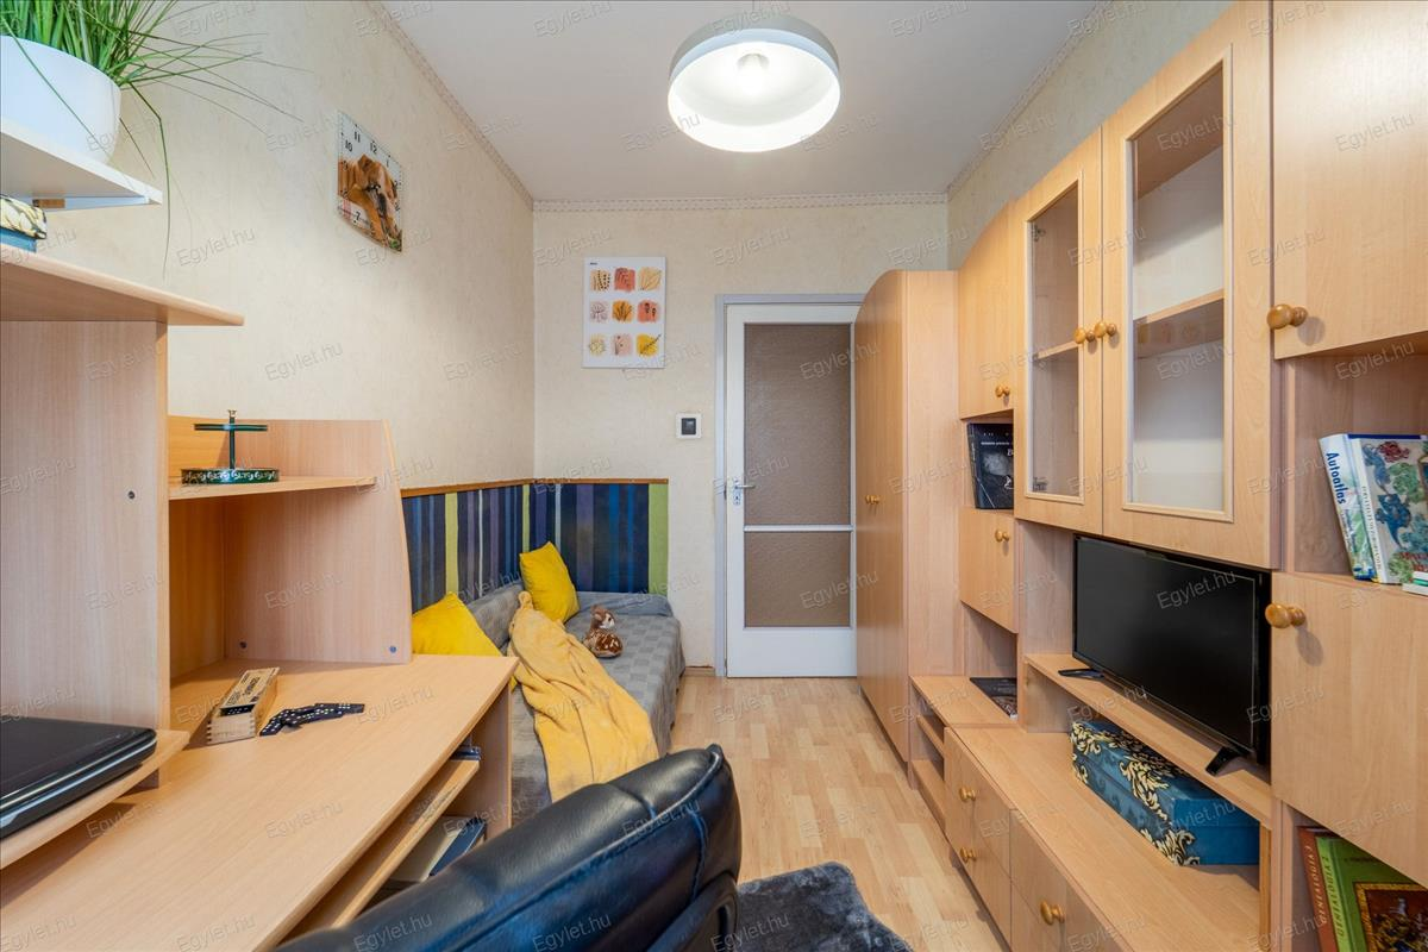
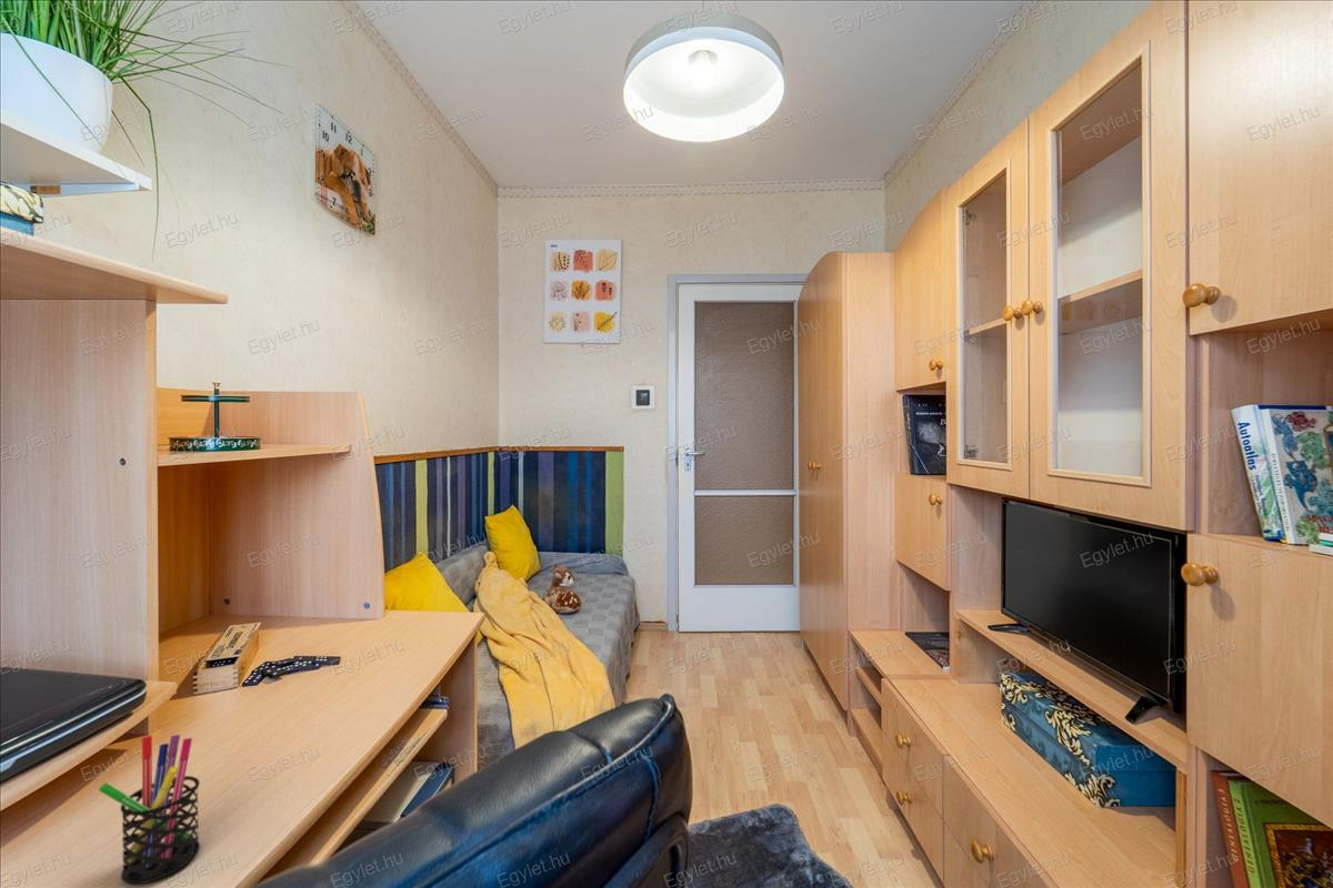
+ pen holder [98,734,201,886]
